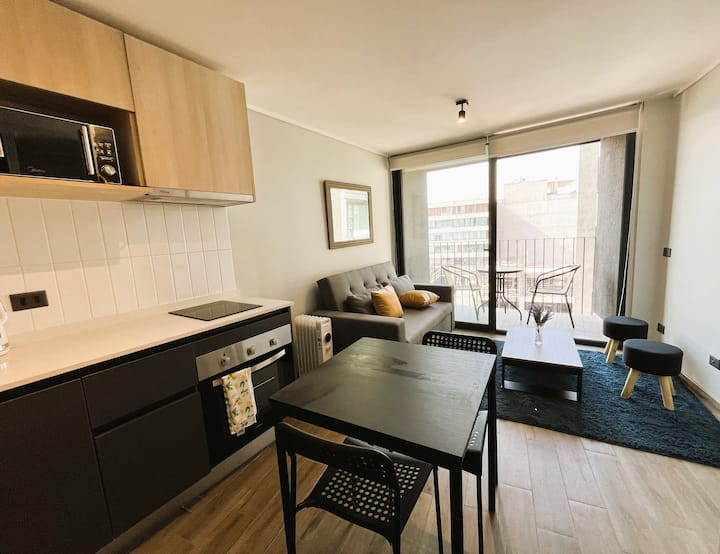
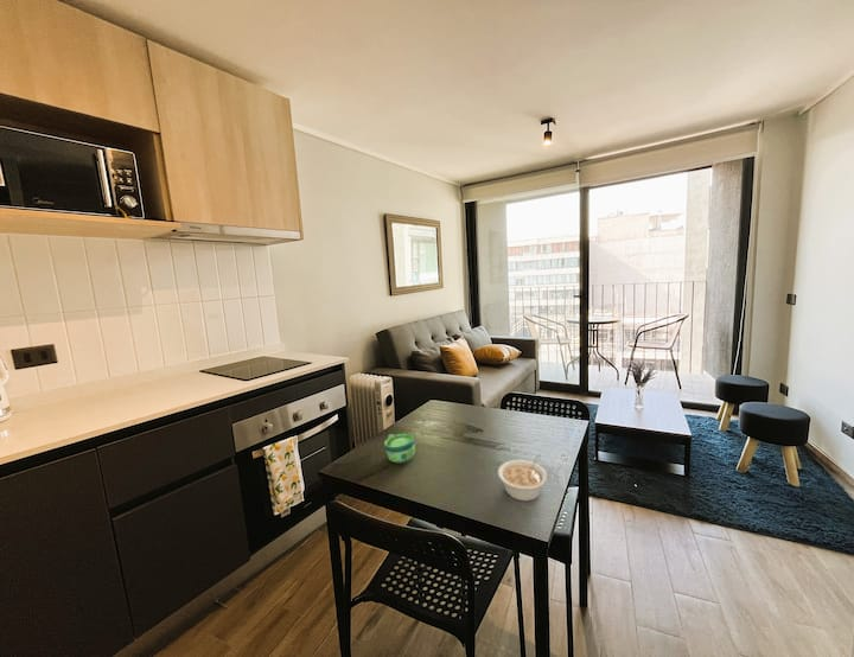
+ legume [497,454,548,503]
+ cup [383,433,416,465]
